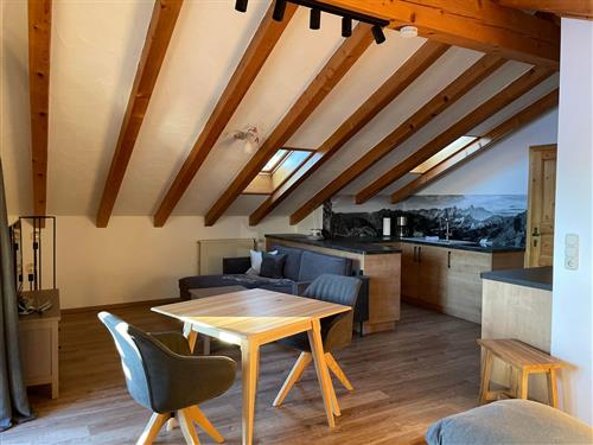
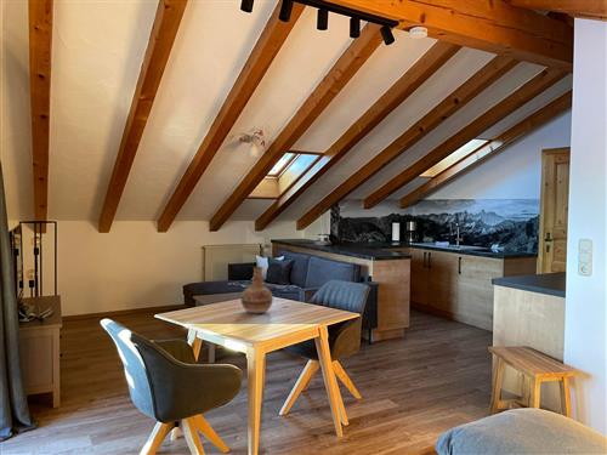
+ vase [240,266,274,314]
